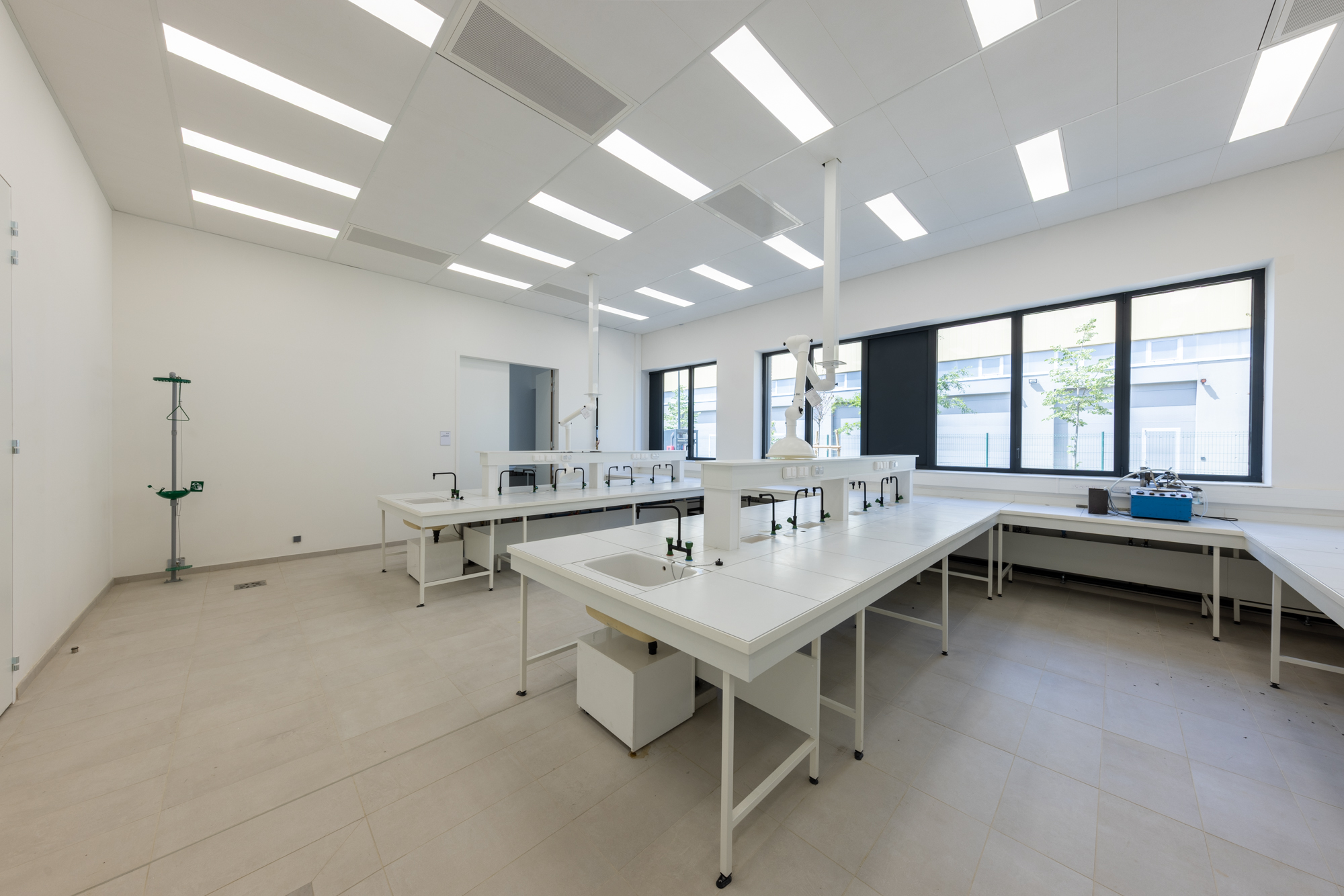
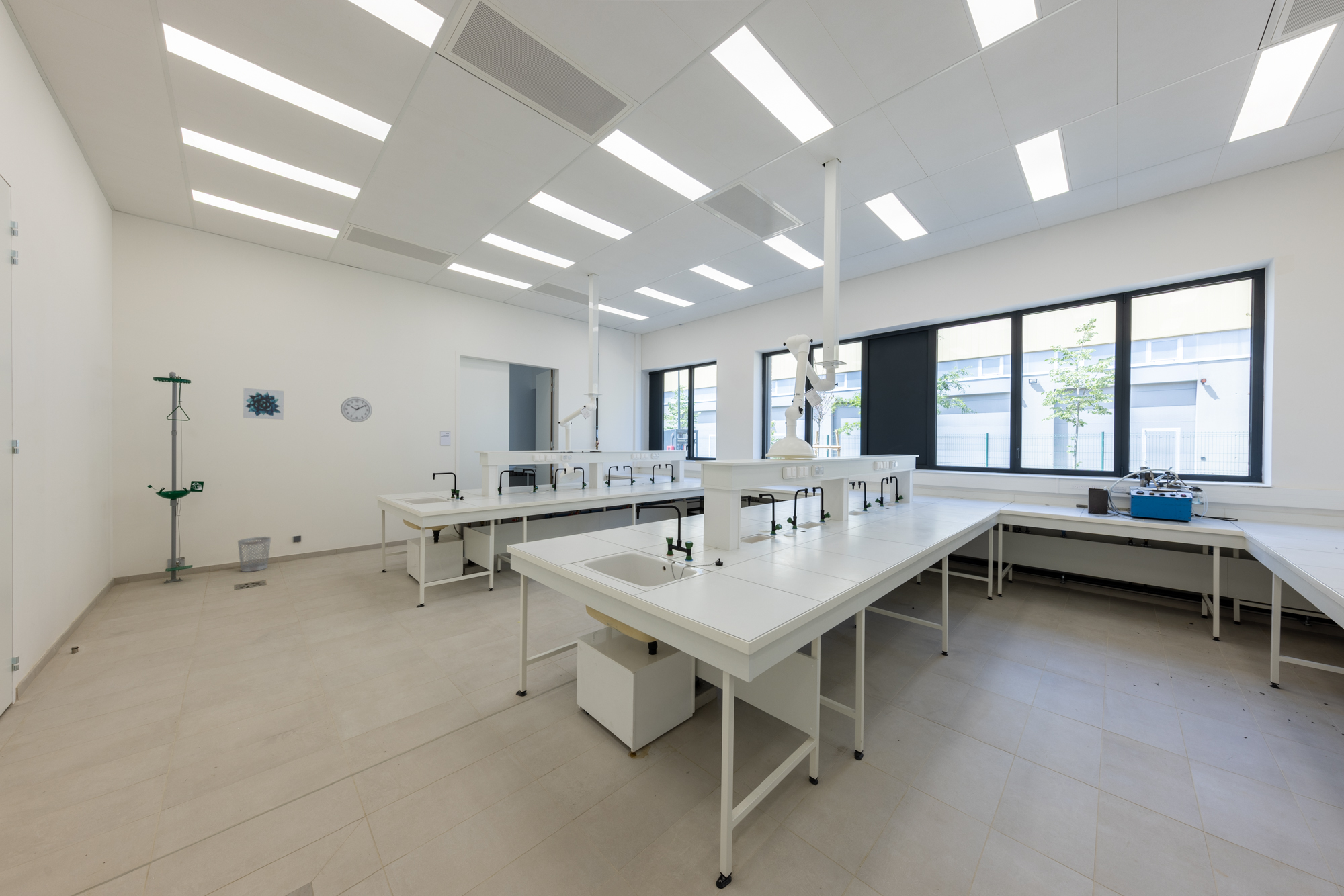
+ wall art [243,388,284,420]
+ wall clock [340,396,373,423]
+ wastebasket [237,536,271,572]
